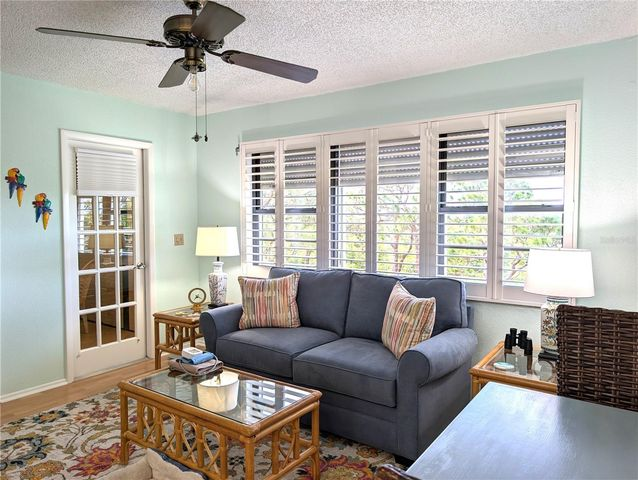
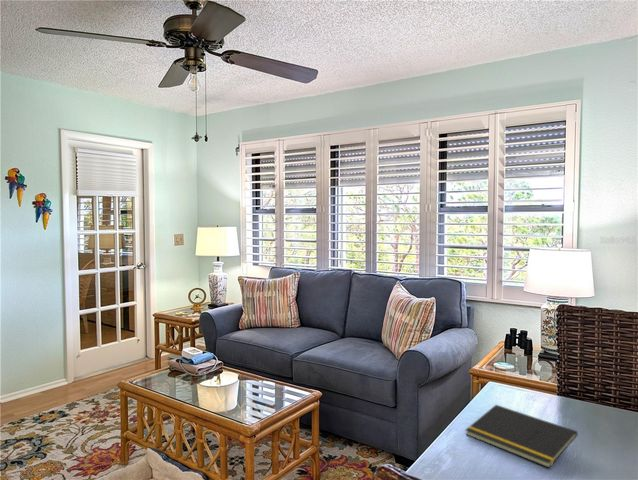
+ notepad [464,404,578,469]
